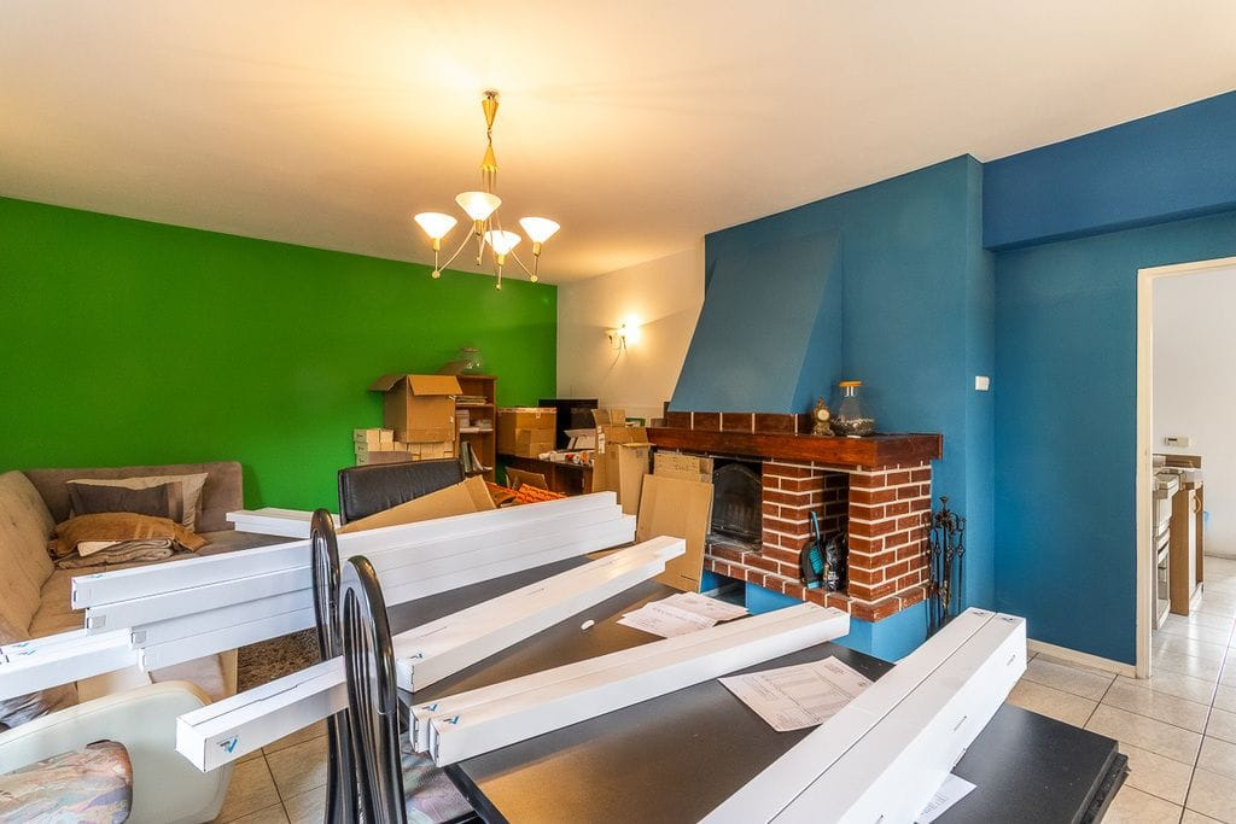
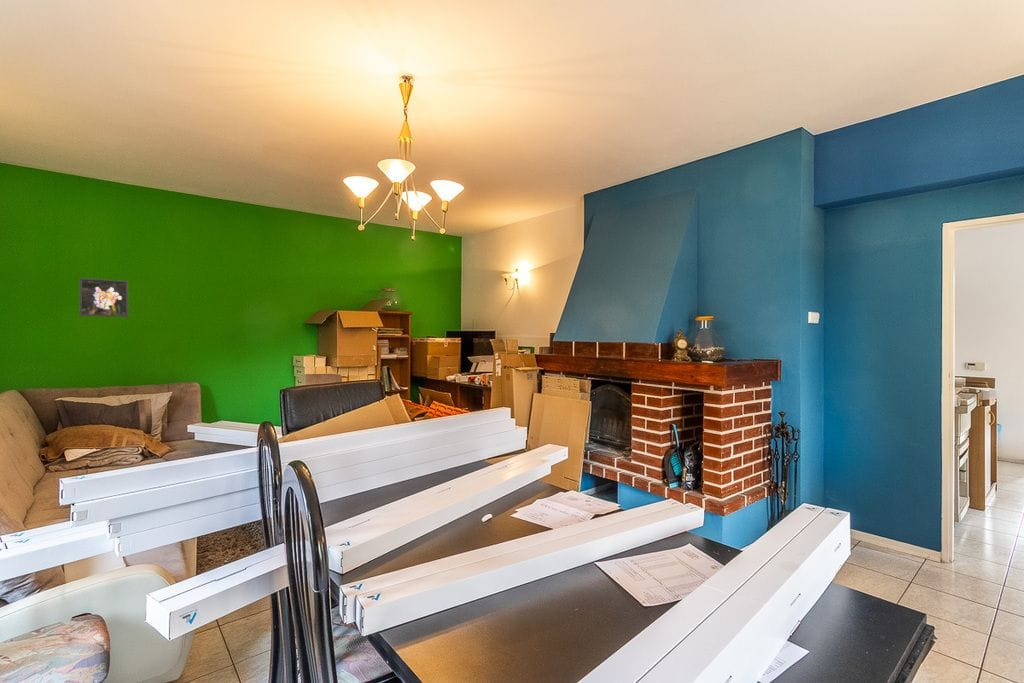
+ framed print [78,277,129,318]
